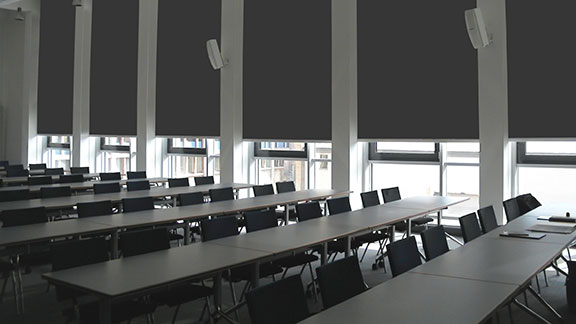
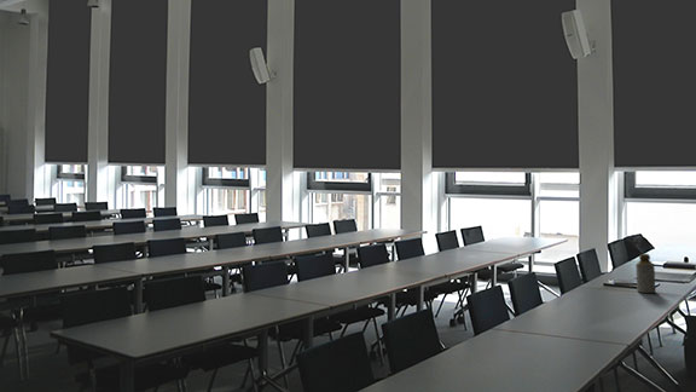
+ bottle [634,253,656,294]
